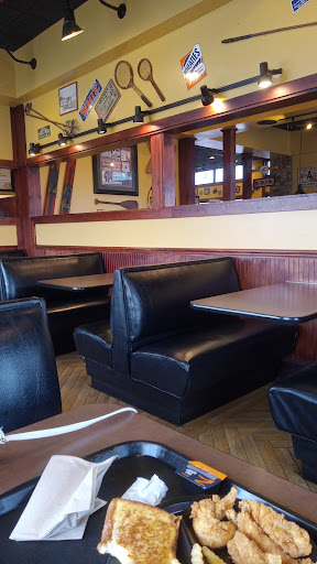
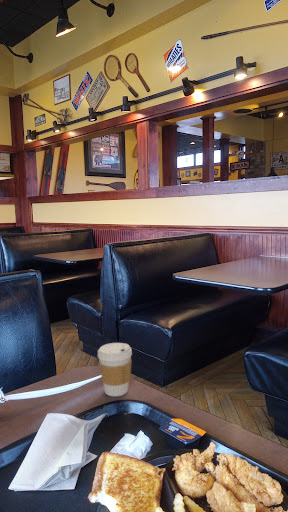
+ coffee cup [97,342,133,397]
